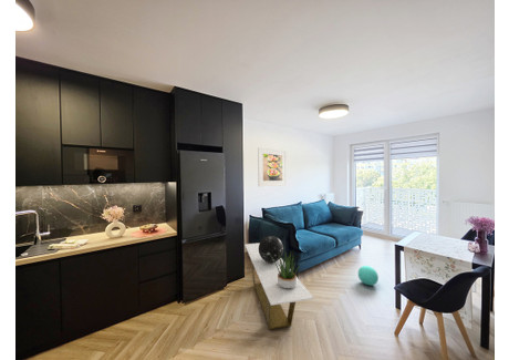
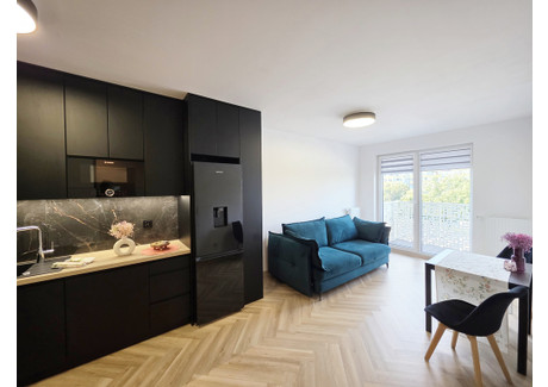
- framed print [257,146,288,187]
- ball [357,265,380,287]
- potted plant [270,251,302,288]
- decorative sphere [259,235,284,263]
- coffee table [243,243,314,331]
